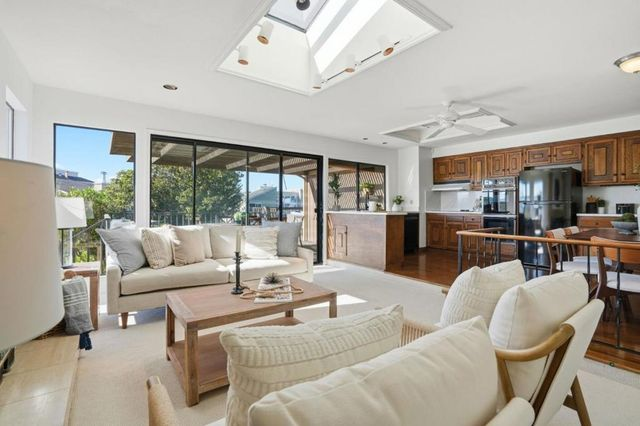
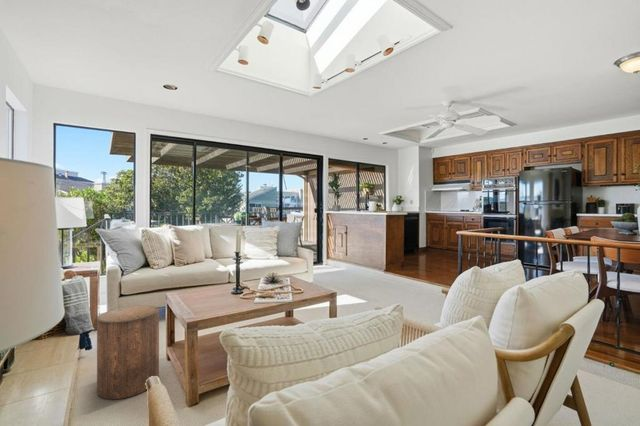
+ stool [96,304,160,400]
